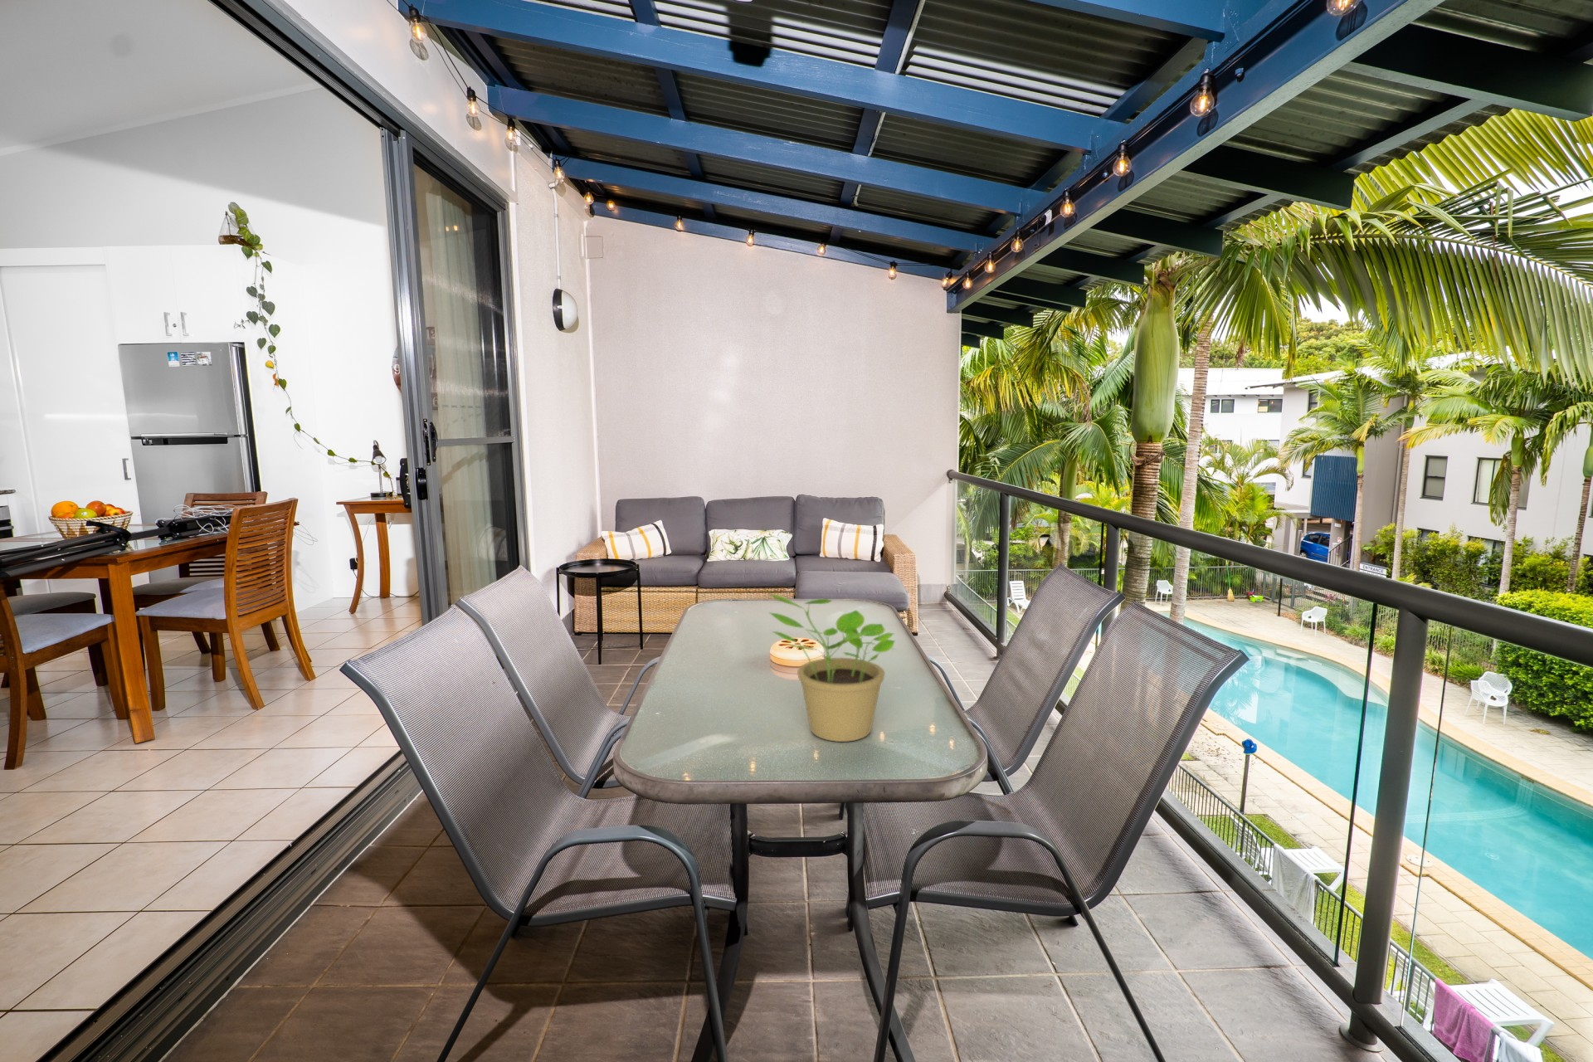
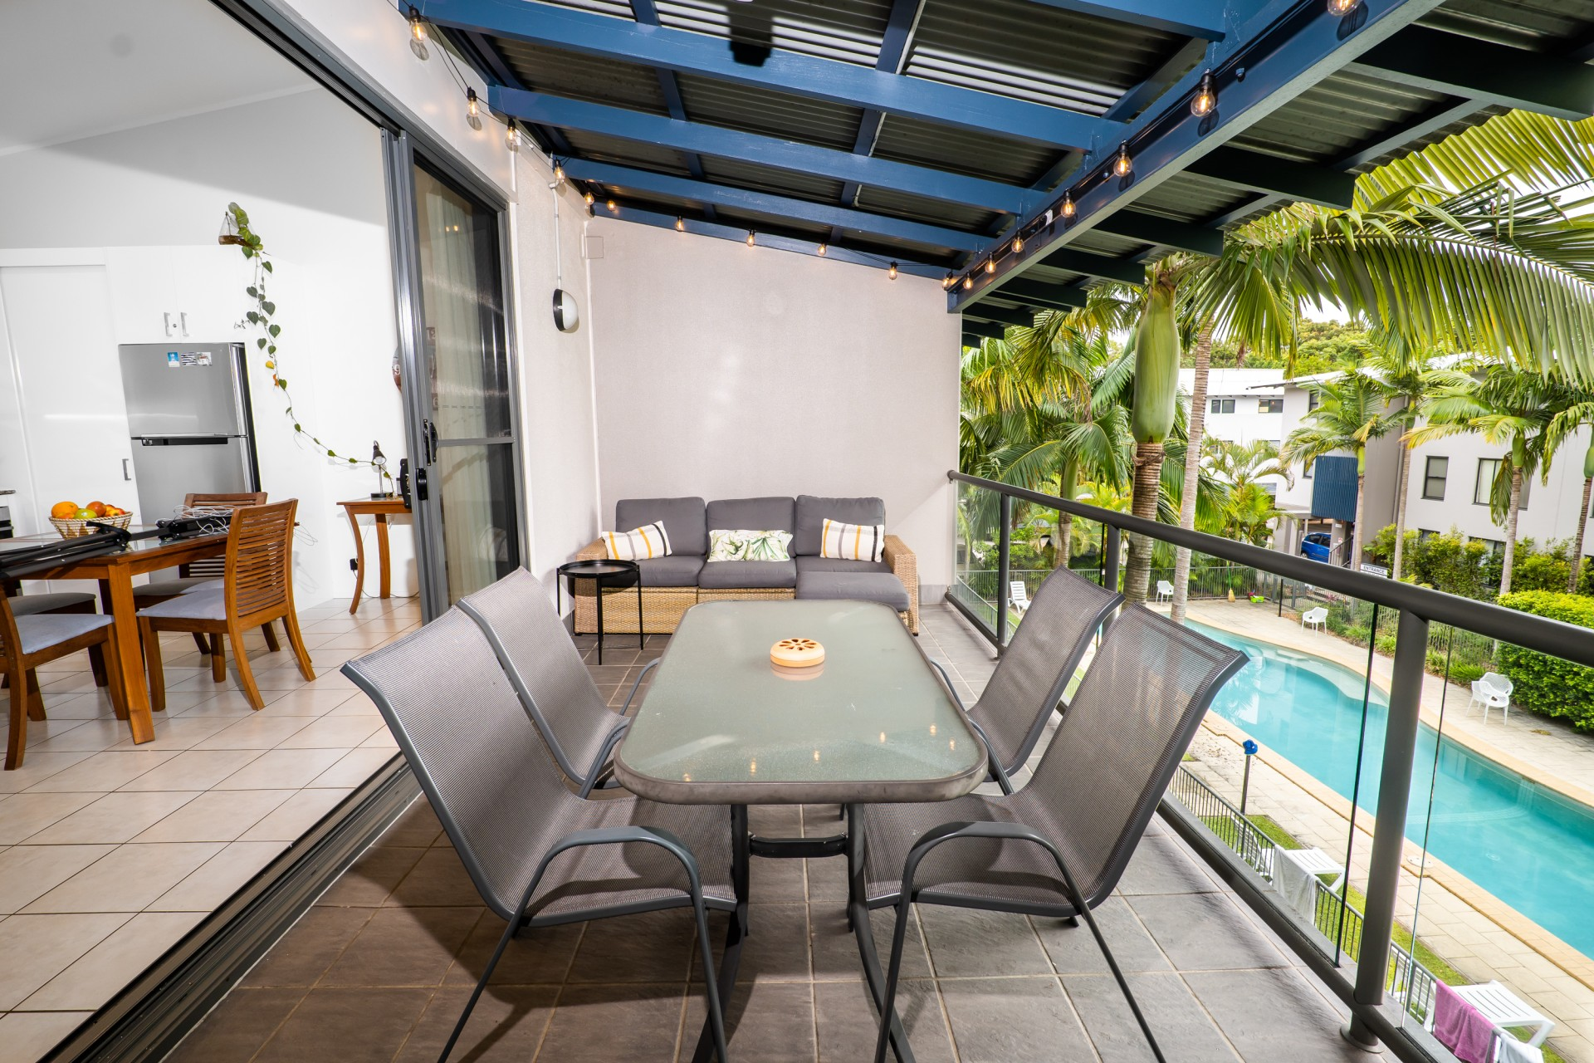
- potted plant [767,593,896,742]
